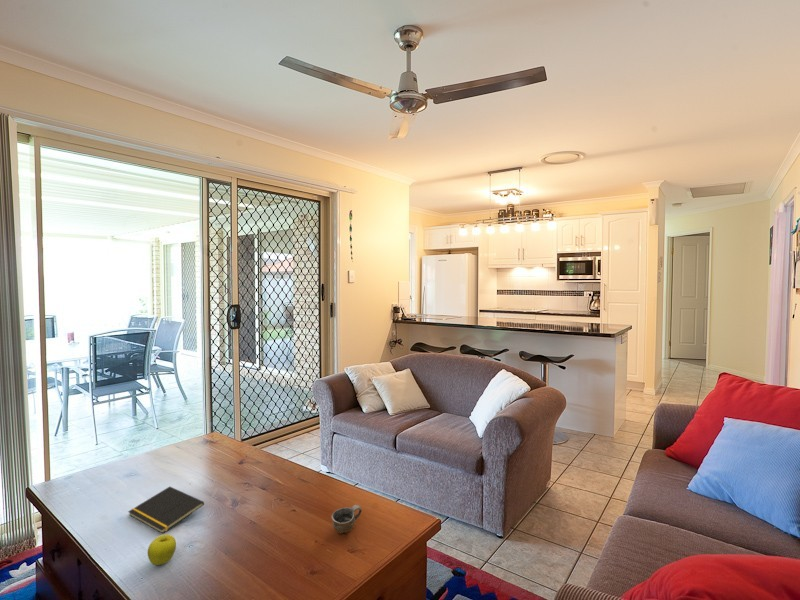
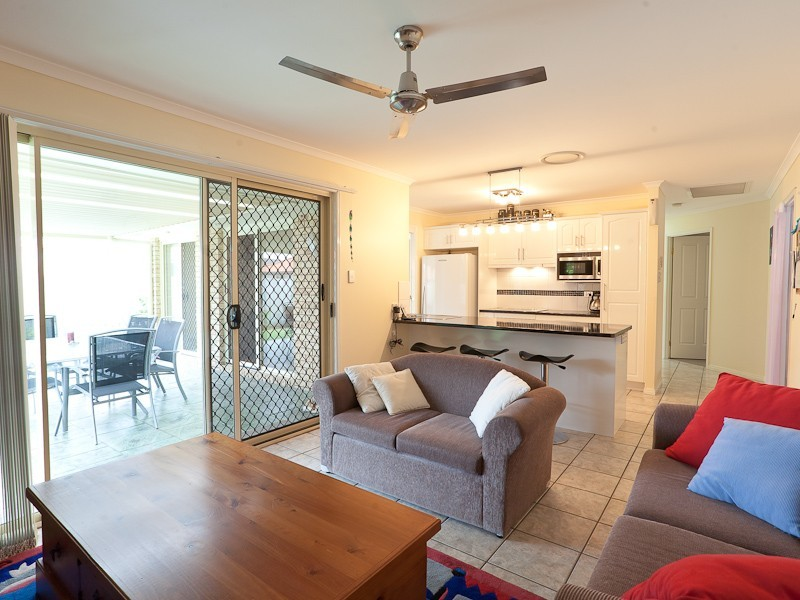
- cup [331,504,363,534]
- notepad [127,486,205,534]
- fruit [147,533,177,566]
